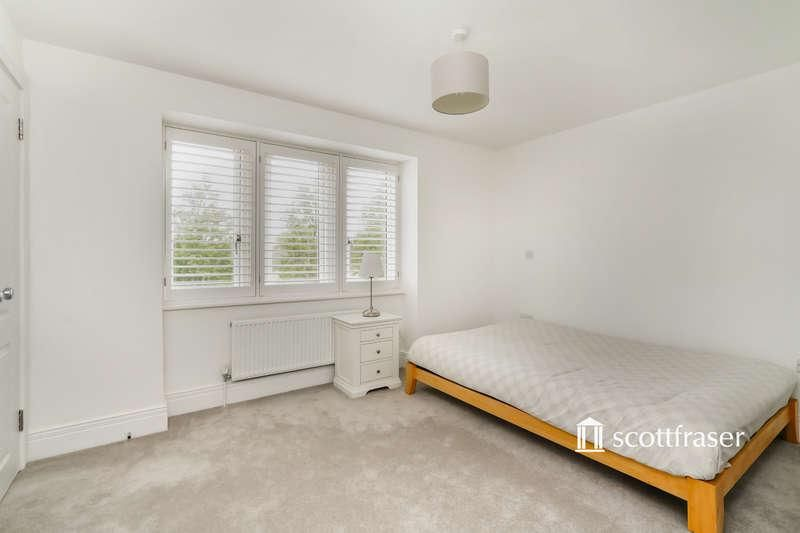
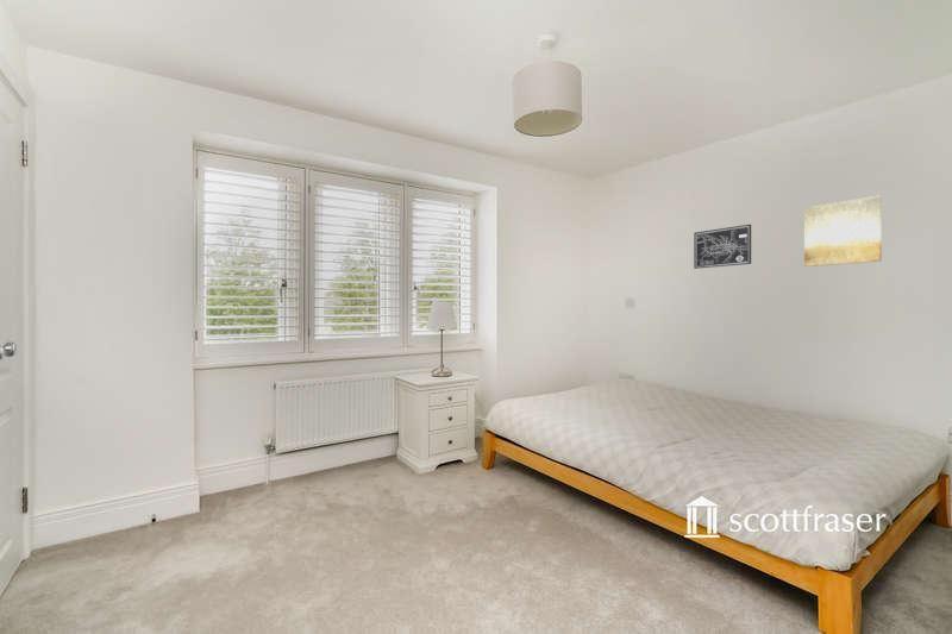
+ wall art [693,224,752,270]
+ wall art [803,195,883,268]
